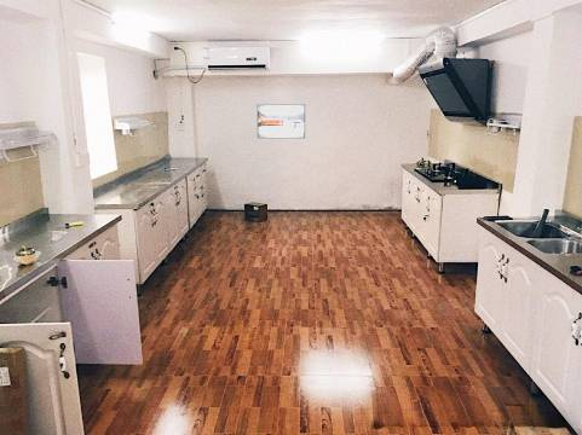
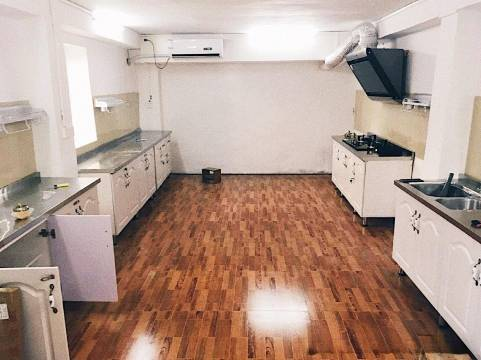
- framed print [255,103,306,139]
